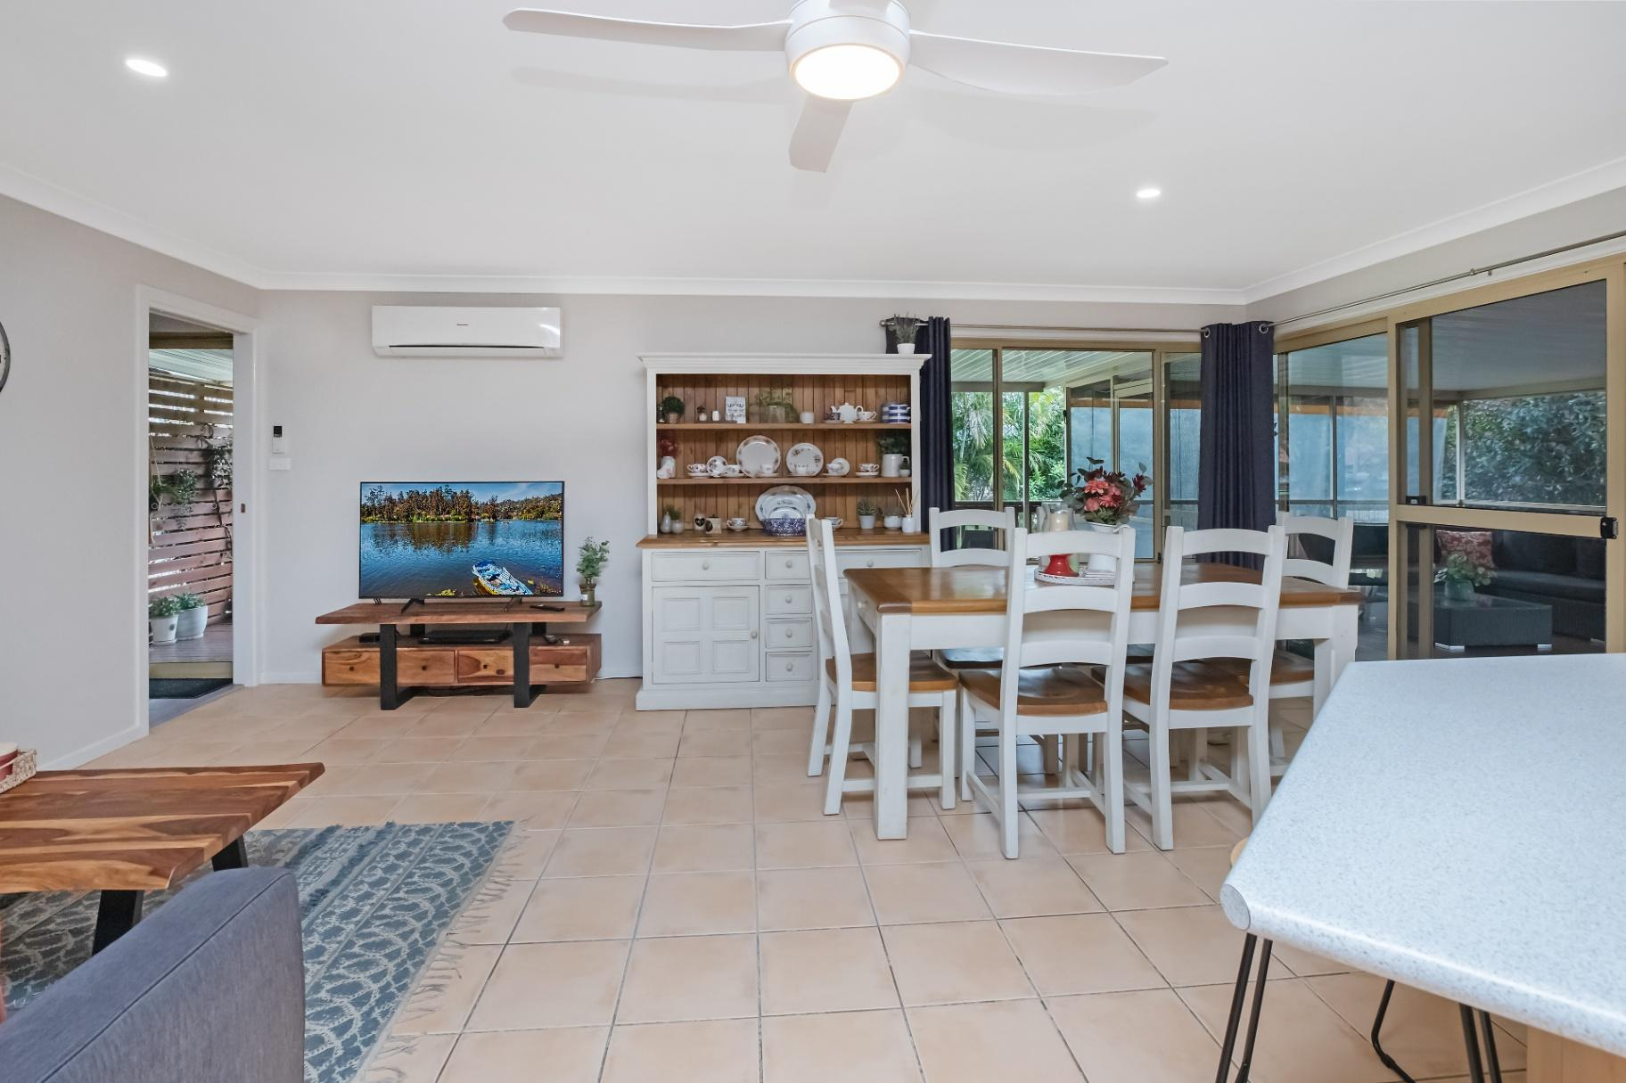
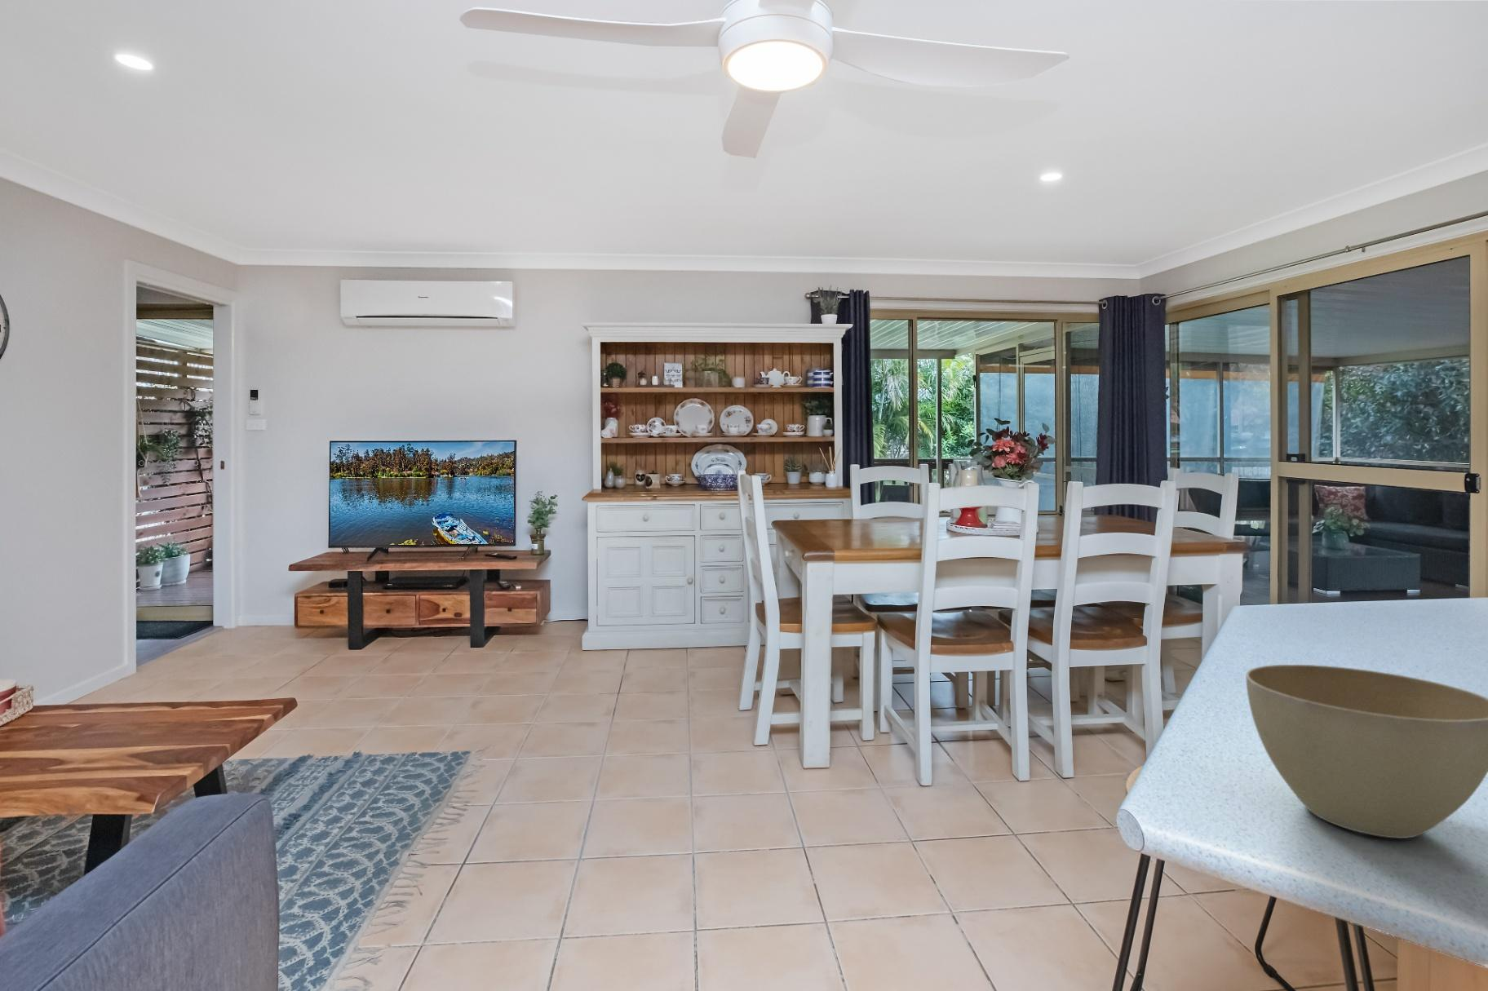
+ flower pot [1245,664,1488,839]
